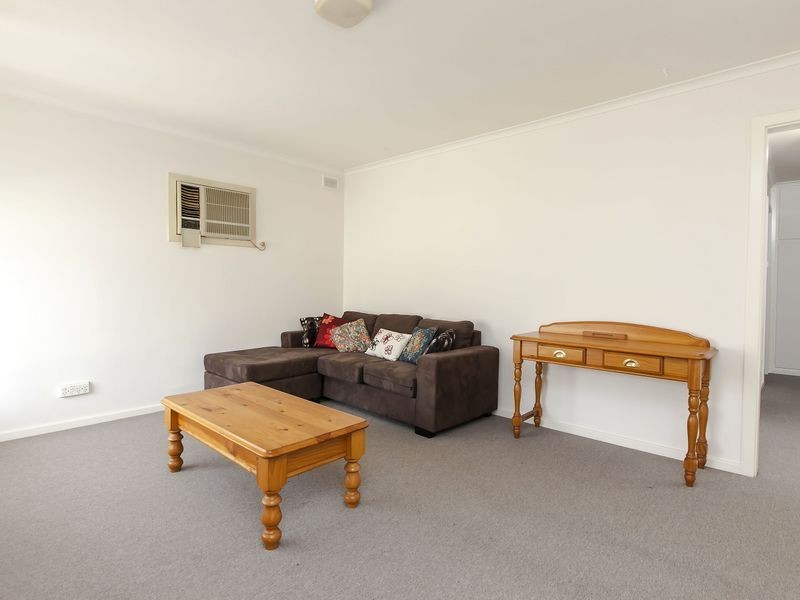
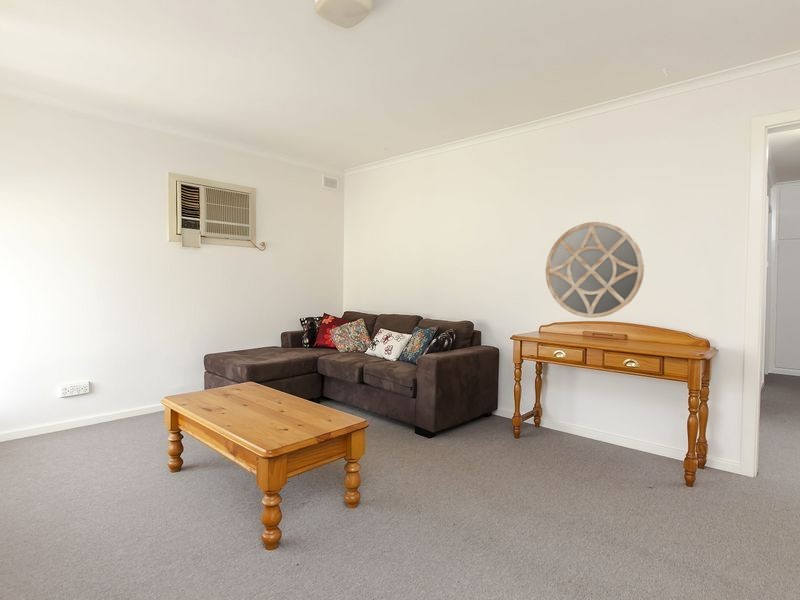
+ home mirror [545,221,645,319]
